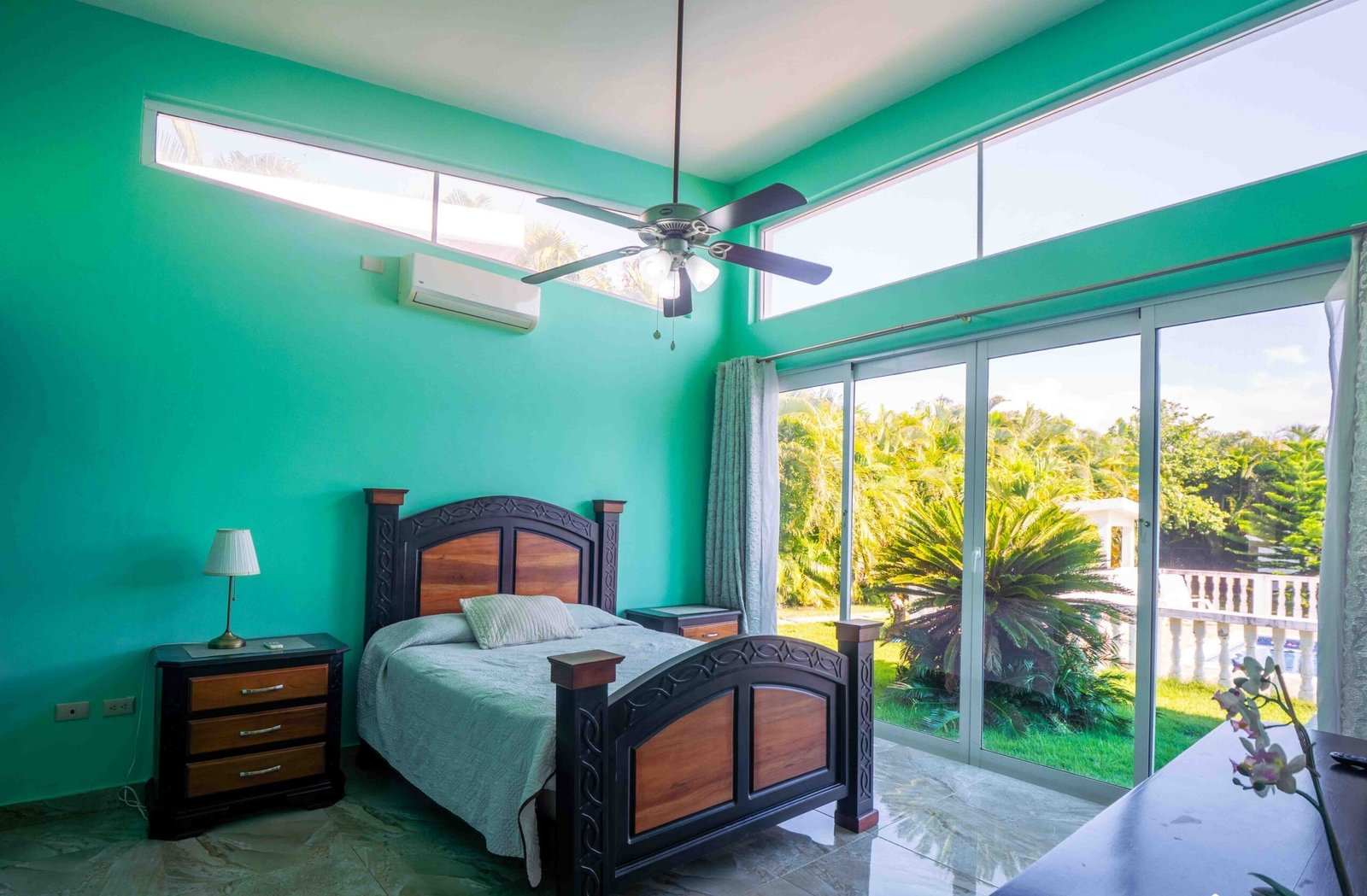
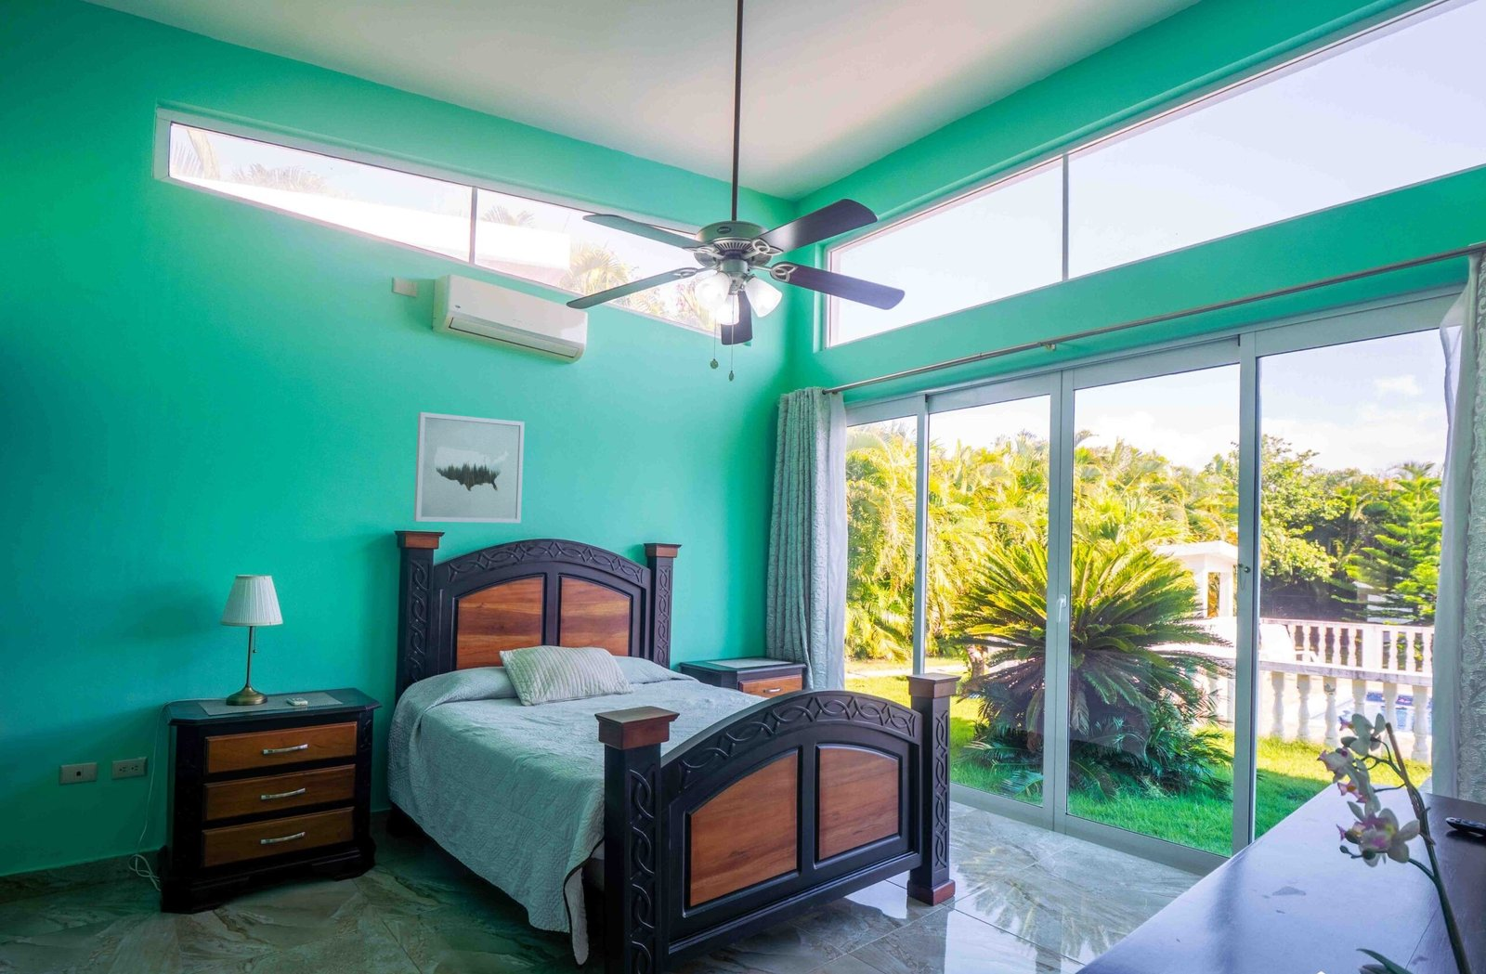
+ wall art [412,411,526,524]
